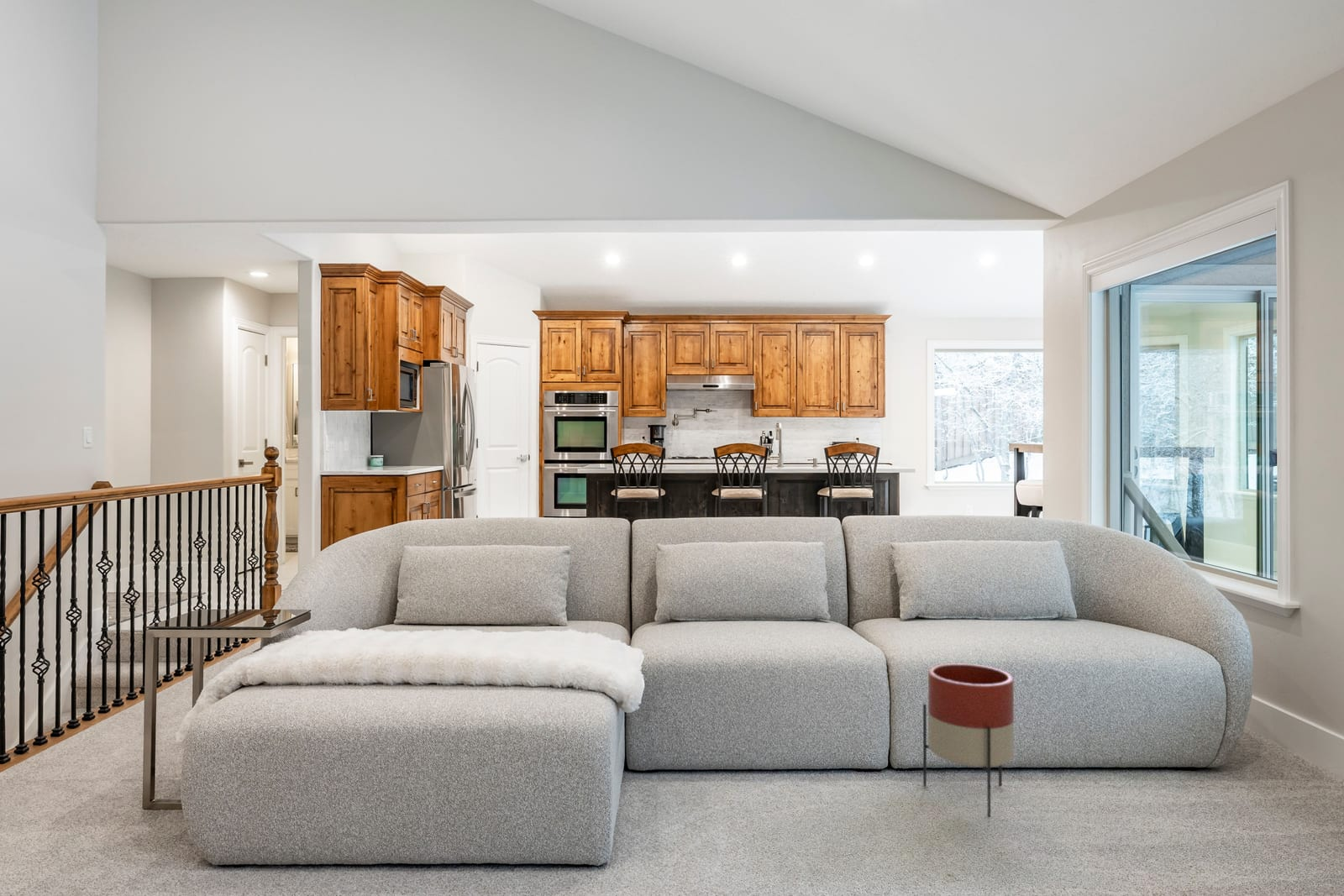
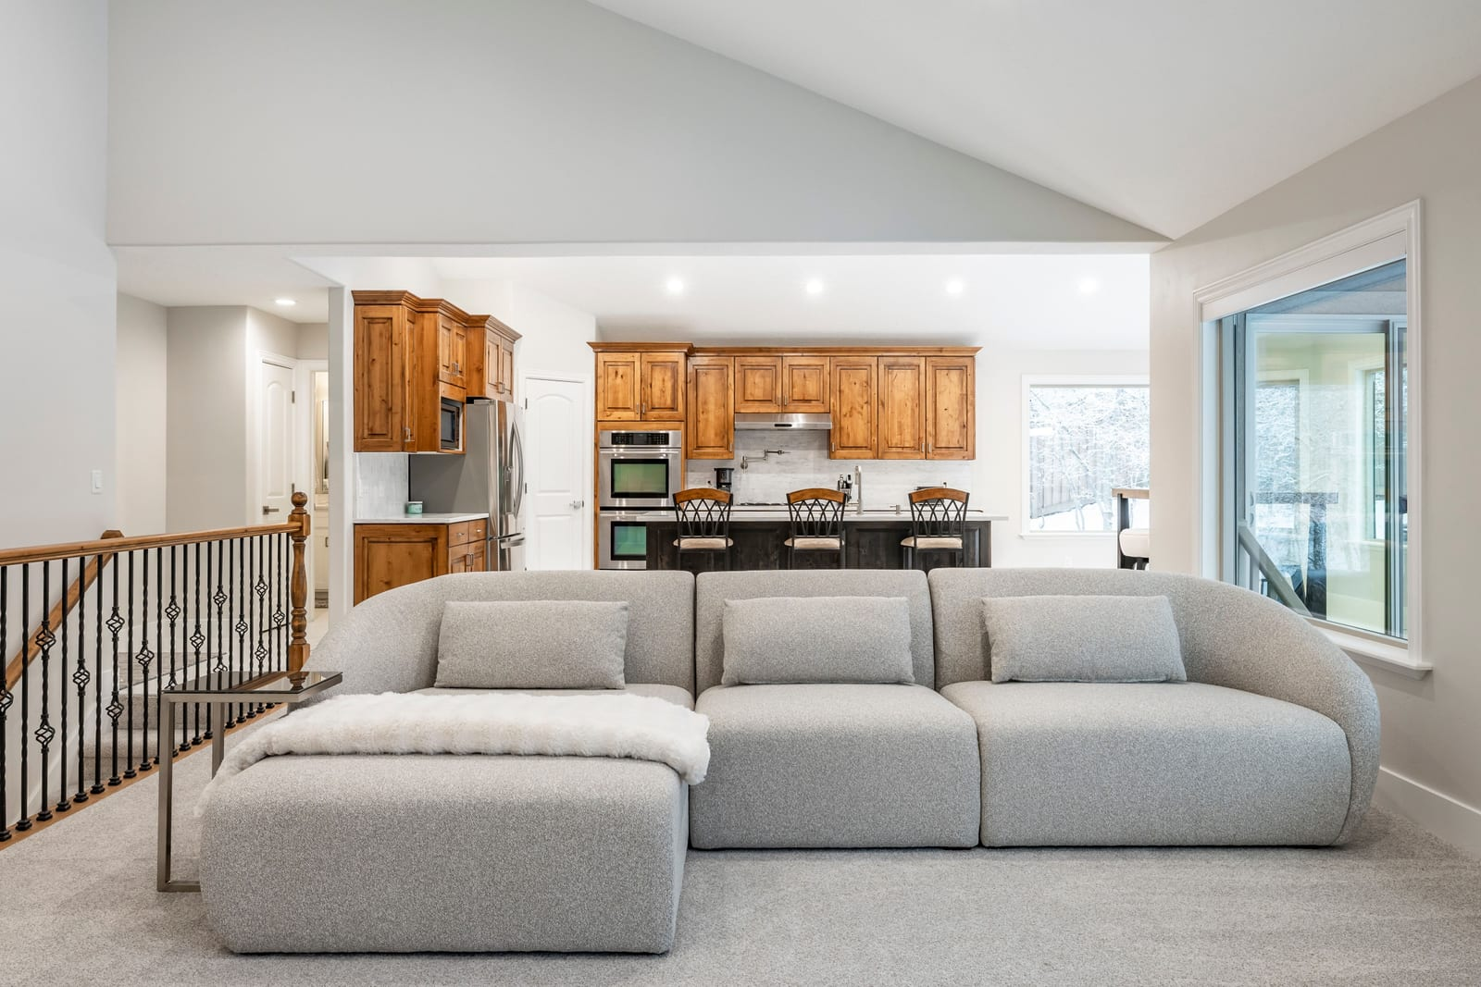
- planter [922,663,1015,817]
